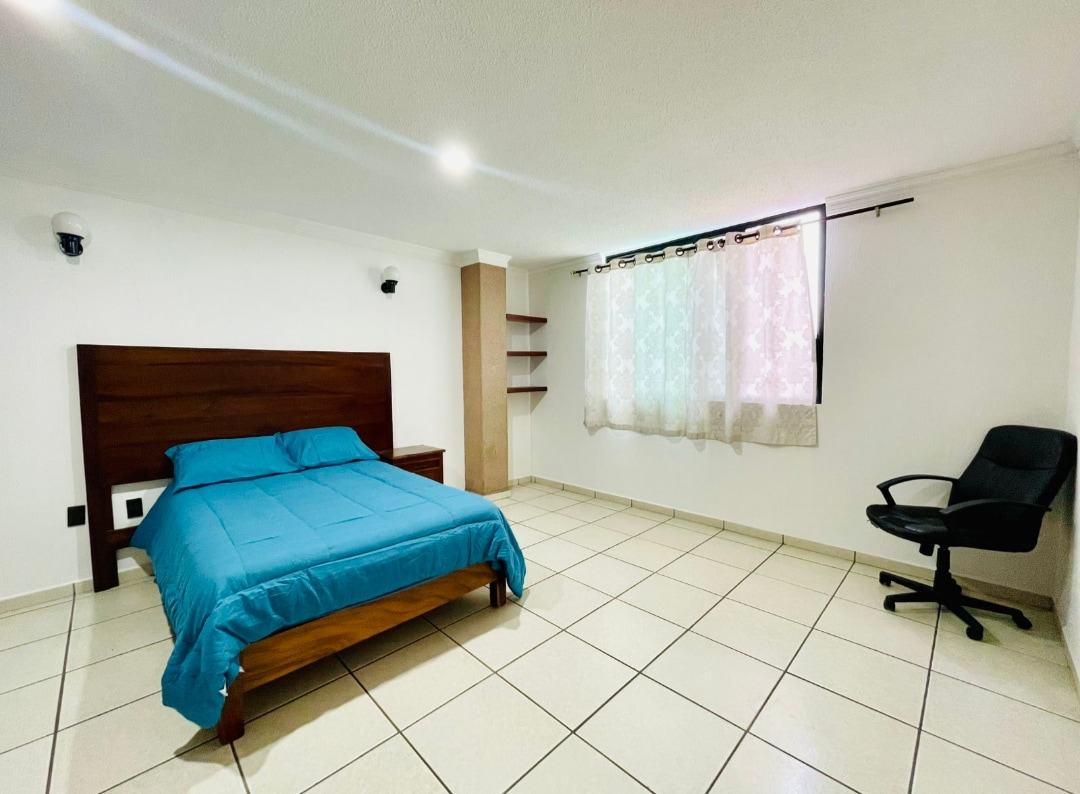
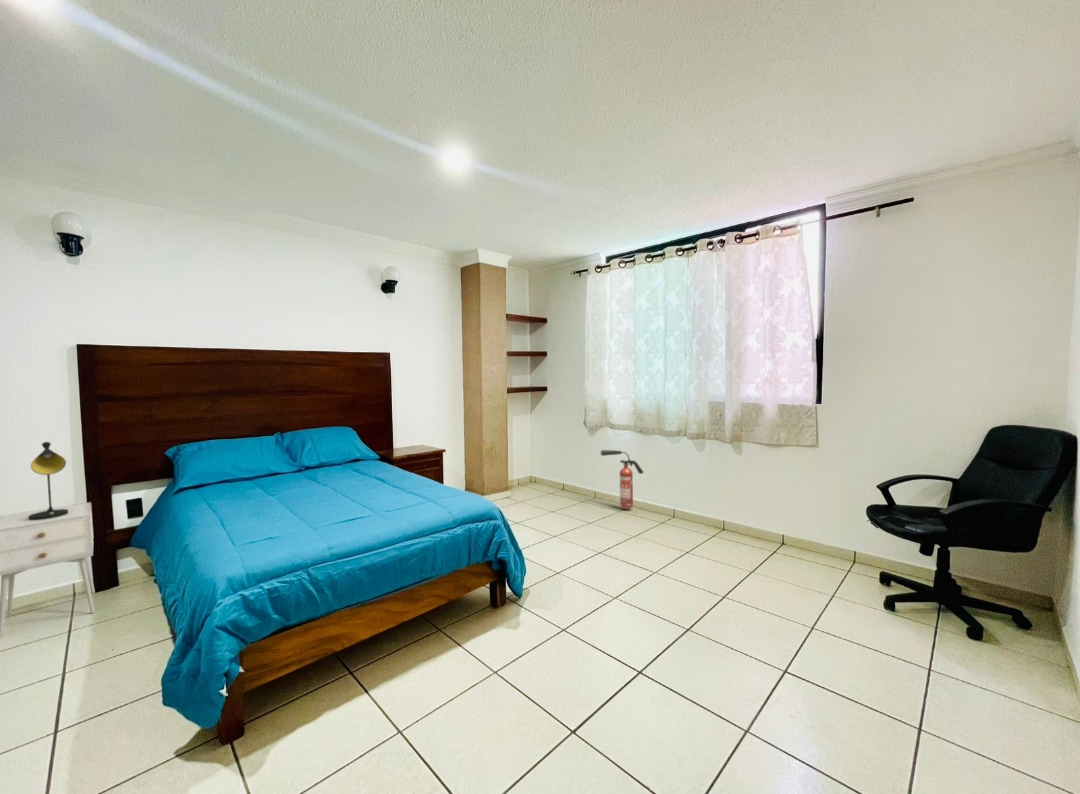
+ nightstand [0,501,96,640]
+ table lamp [29,441,68,520]
+ fire extinguisher [600,449,644,510]
